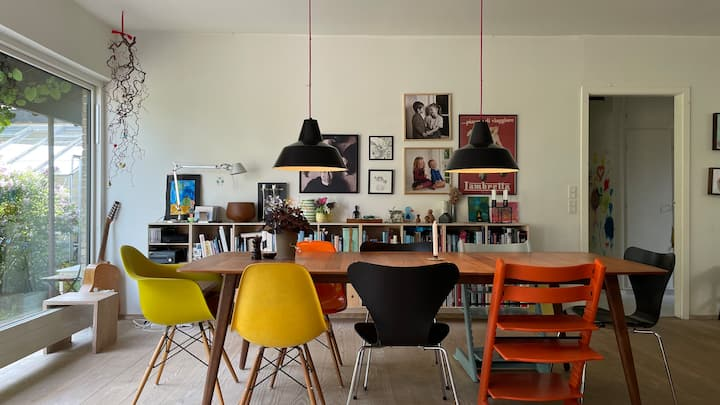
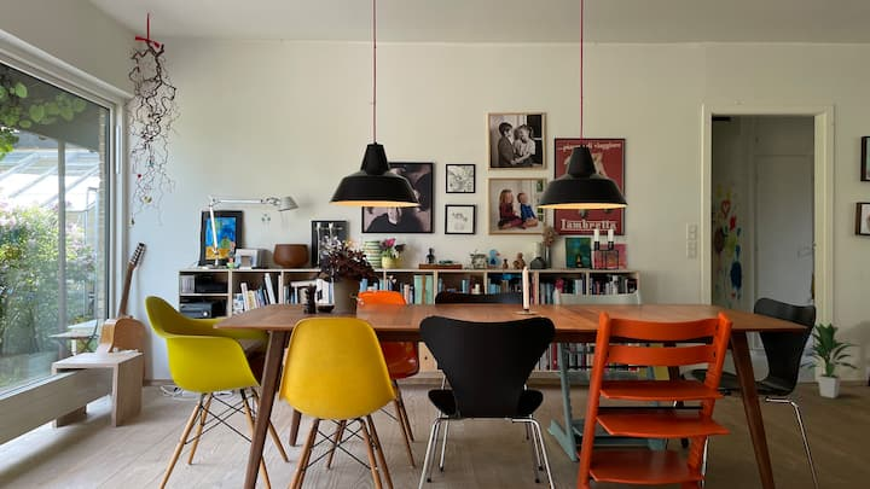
+ indoor plant [799,321,862,400]
